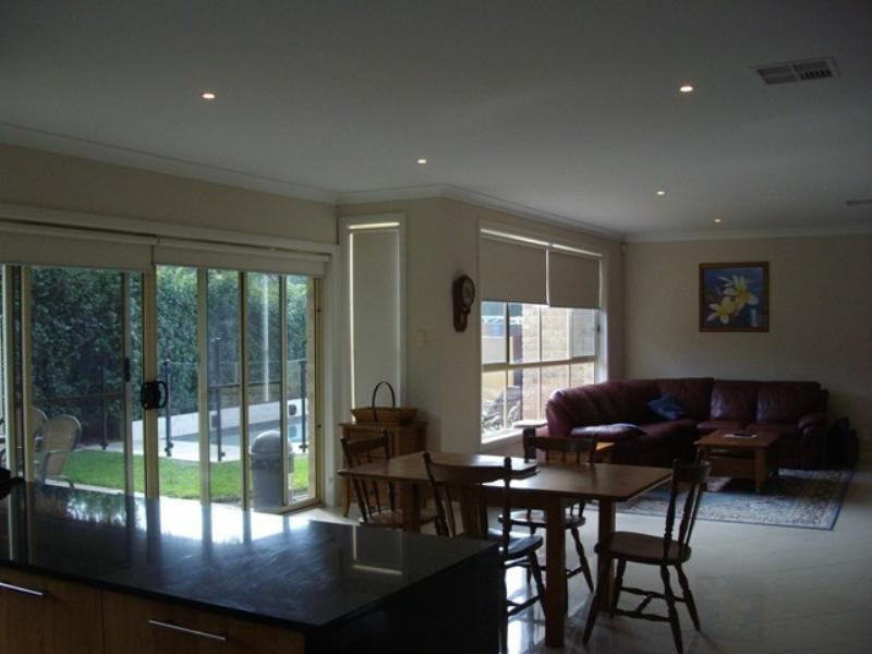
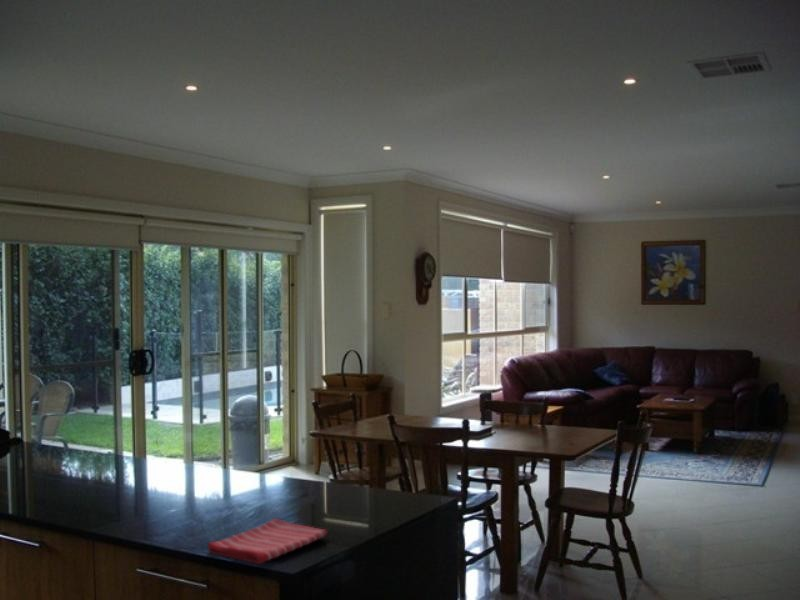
+ dish towel [207,518,328,565]
